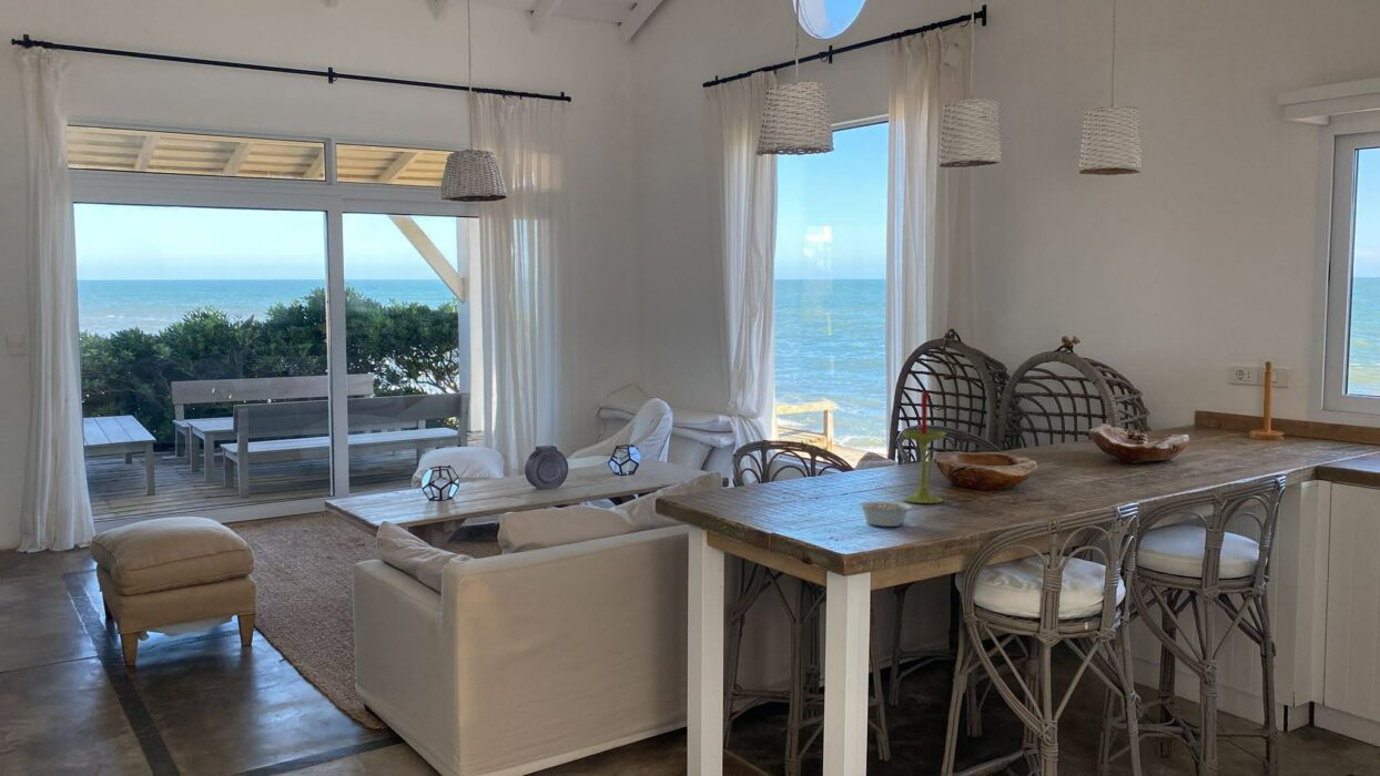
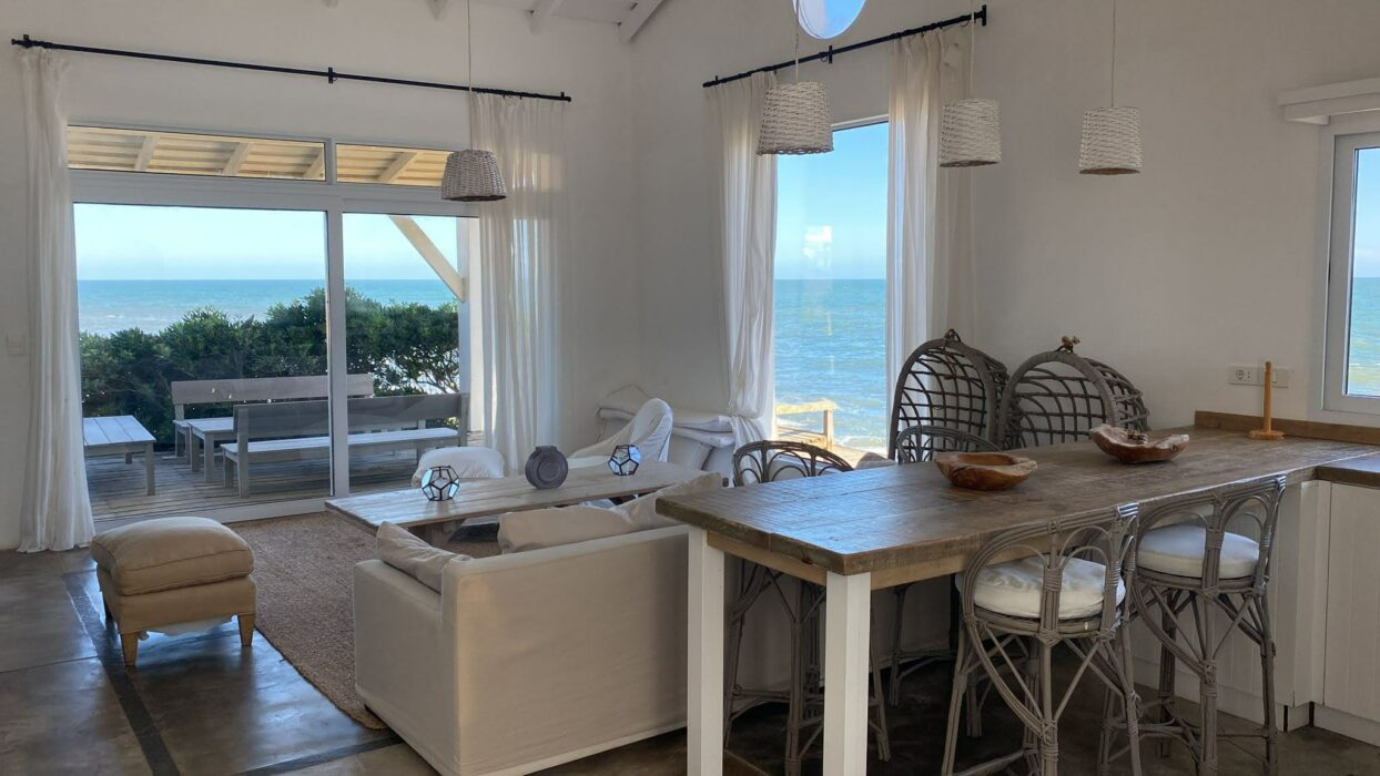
- candle [902,388,947,504]
- legume [858,500,913,528]
